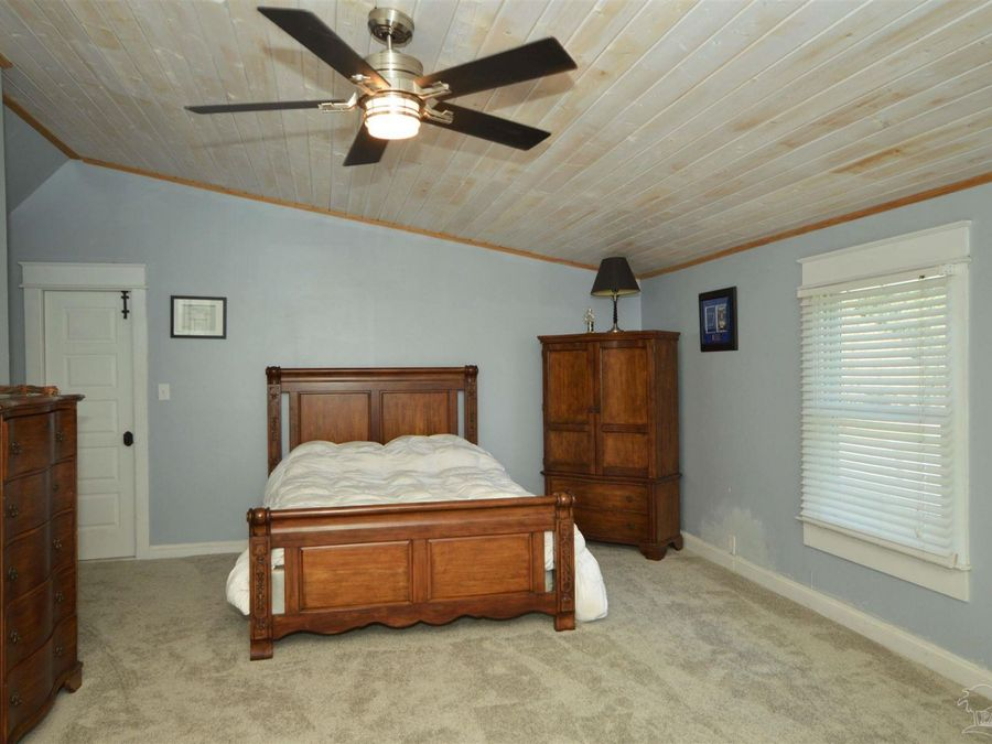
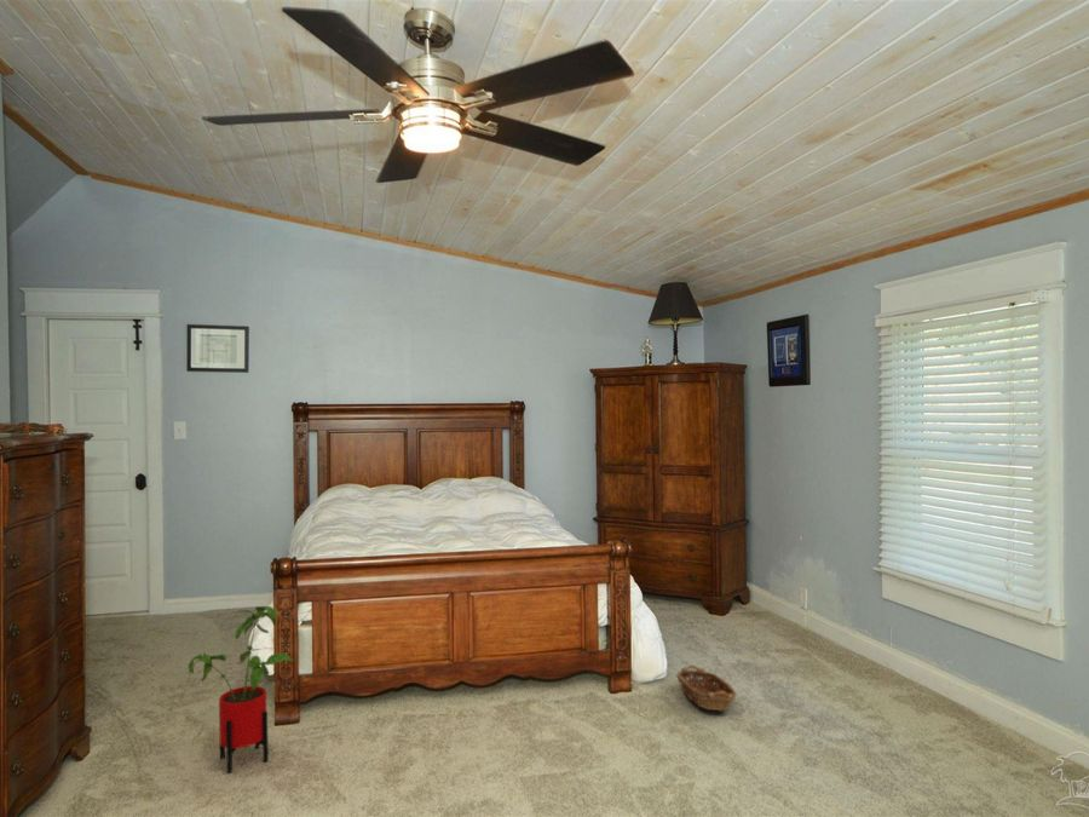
+ basket [675,663,737,713]
+ house plant [188,605,295,775]
